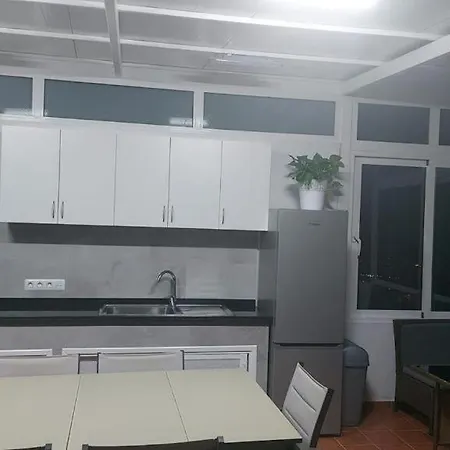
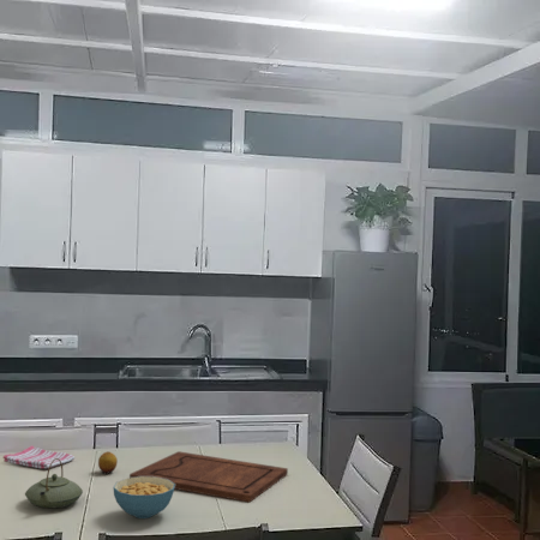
+ dish towel [2,444,76,469]
+ cutting board [128,450,289,504]
+ teapot [24,458,84,509]
+ fruit [97,450,119,475]
+ cereal bowl [112,476,175,520]
